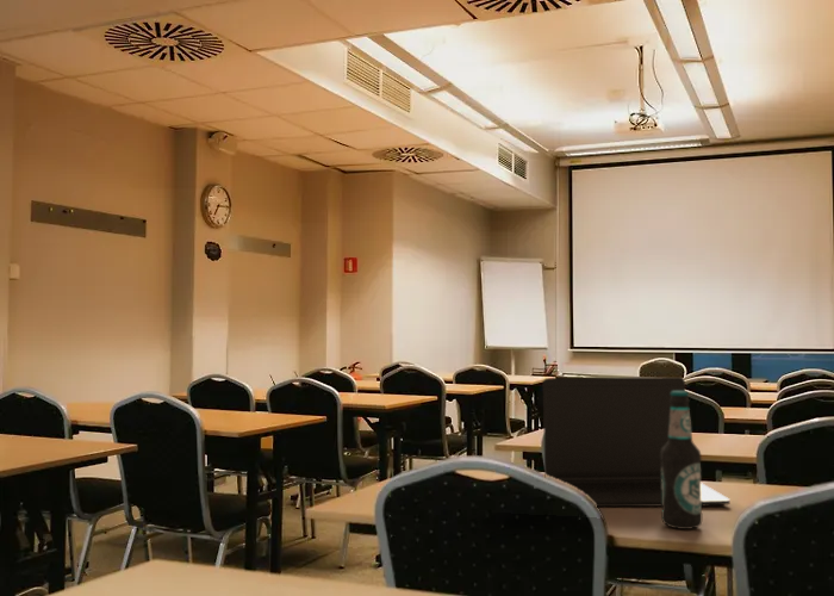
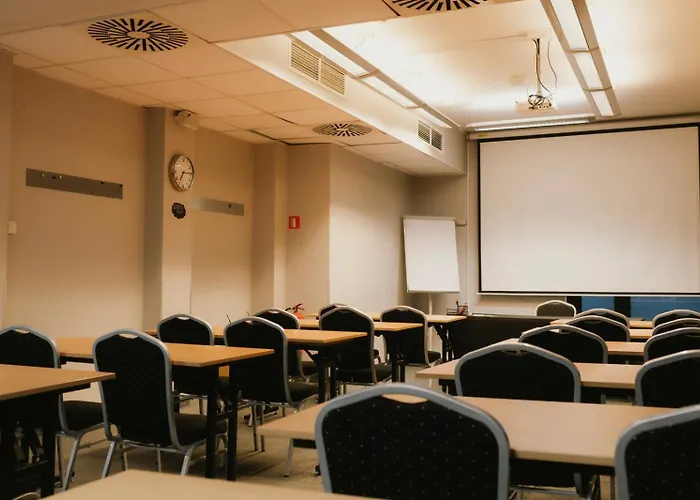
- laptop [542,375,732,508]
- bottle [660,390,703,530]
